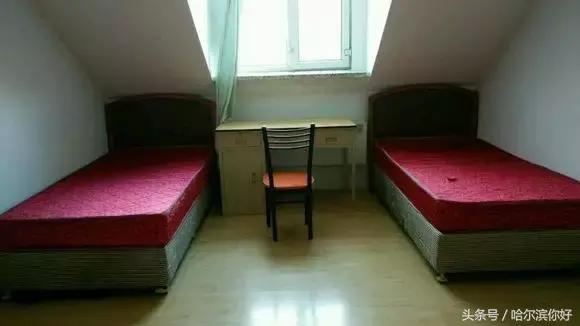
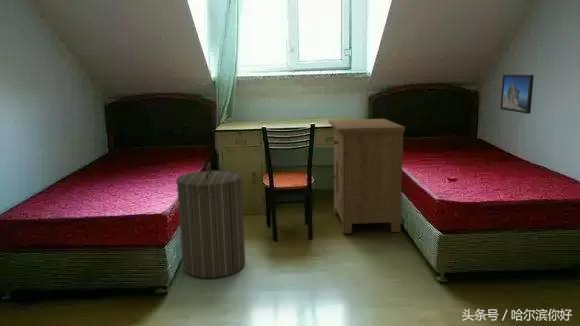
+ nightstand [328,118,406,234]
+ laundry hamper [175,161,246,279]
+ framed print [499,74,535,115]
